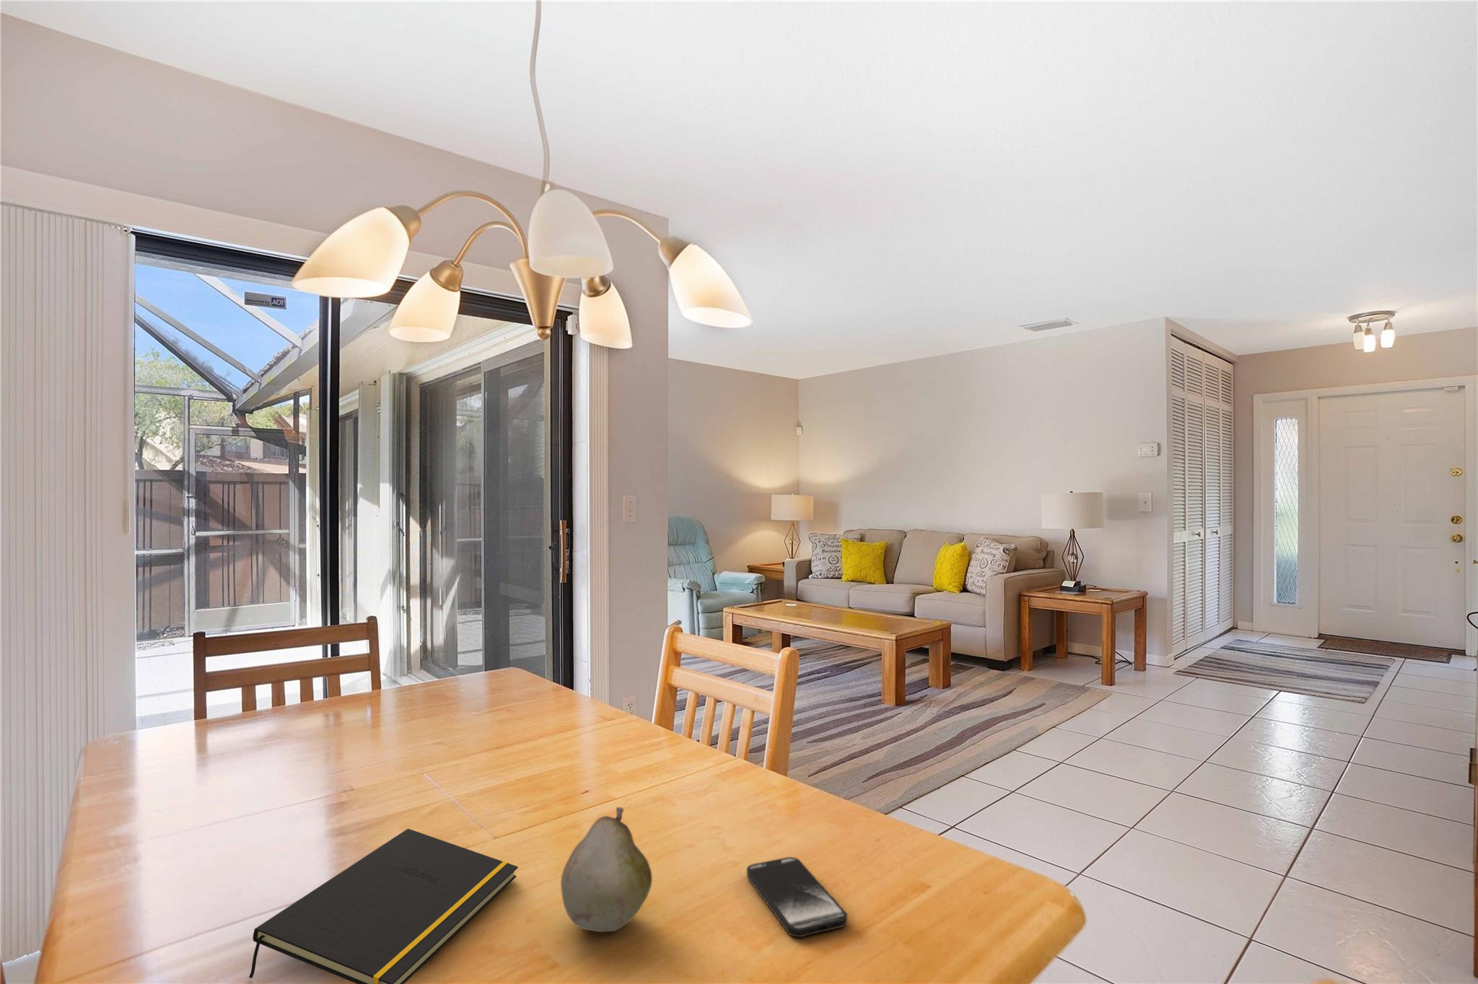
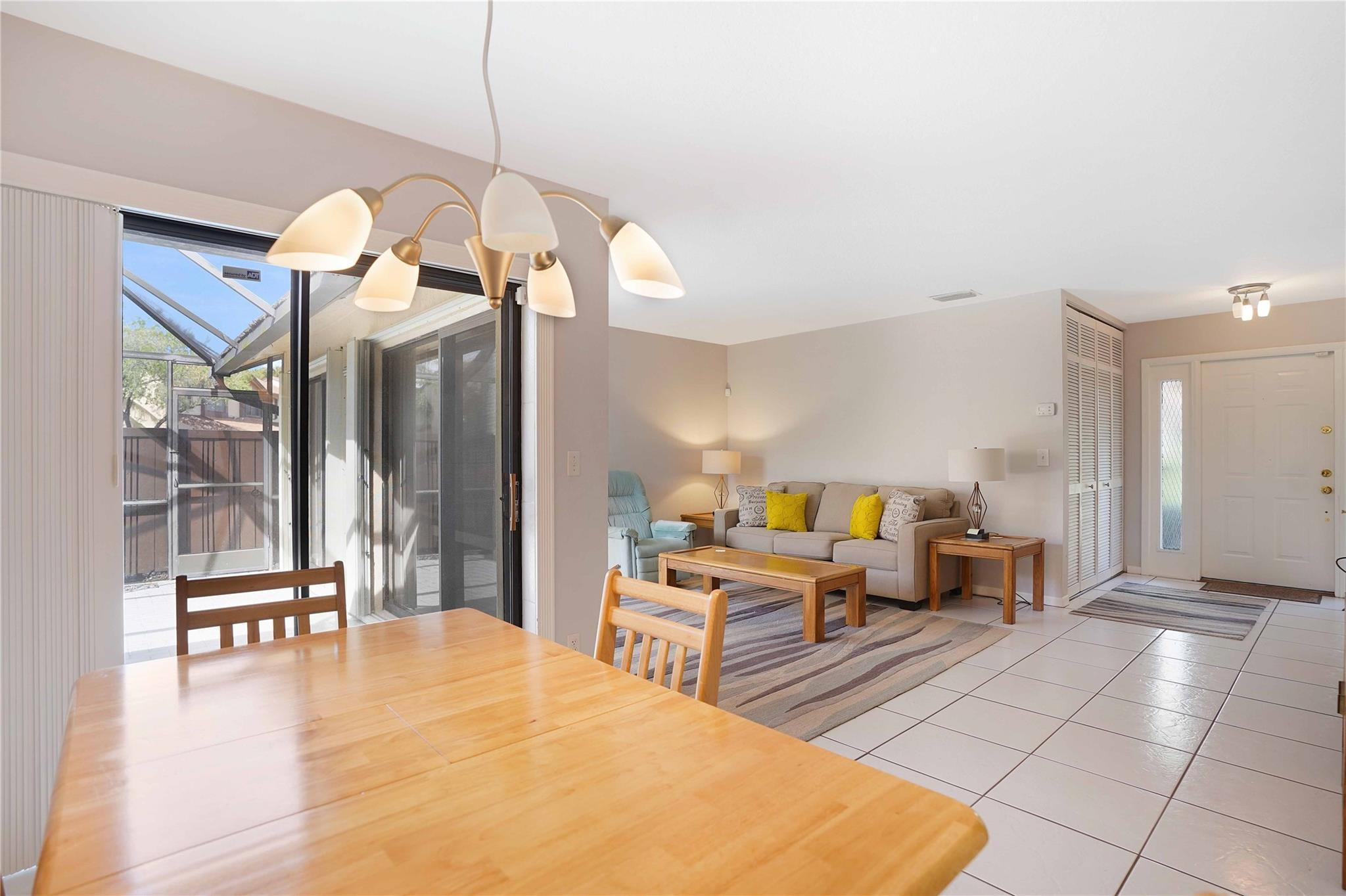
- notepad [248,828,518,984]
- fruit [560,806,653,932]
- smartphone [747,857,848,938]
